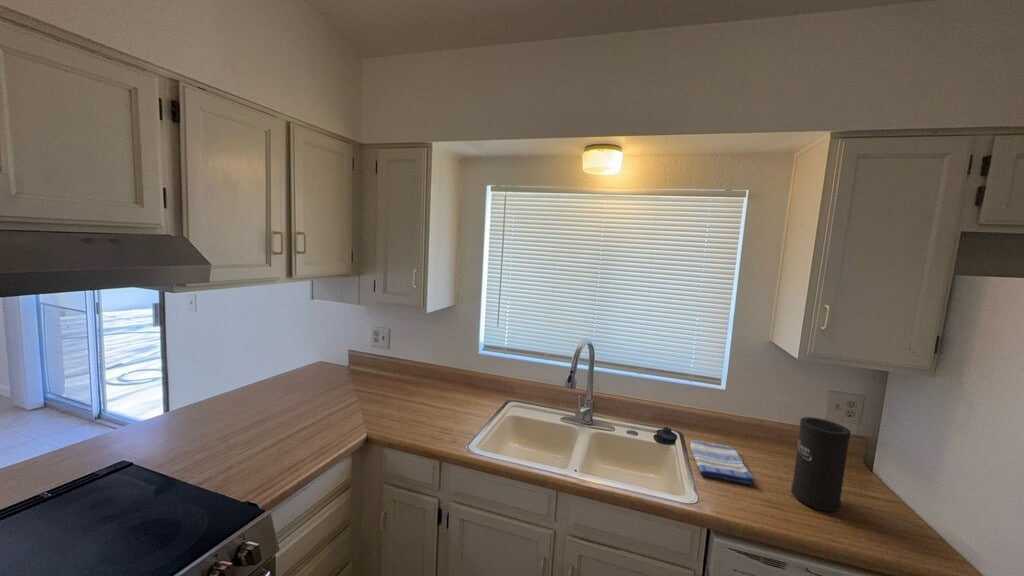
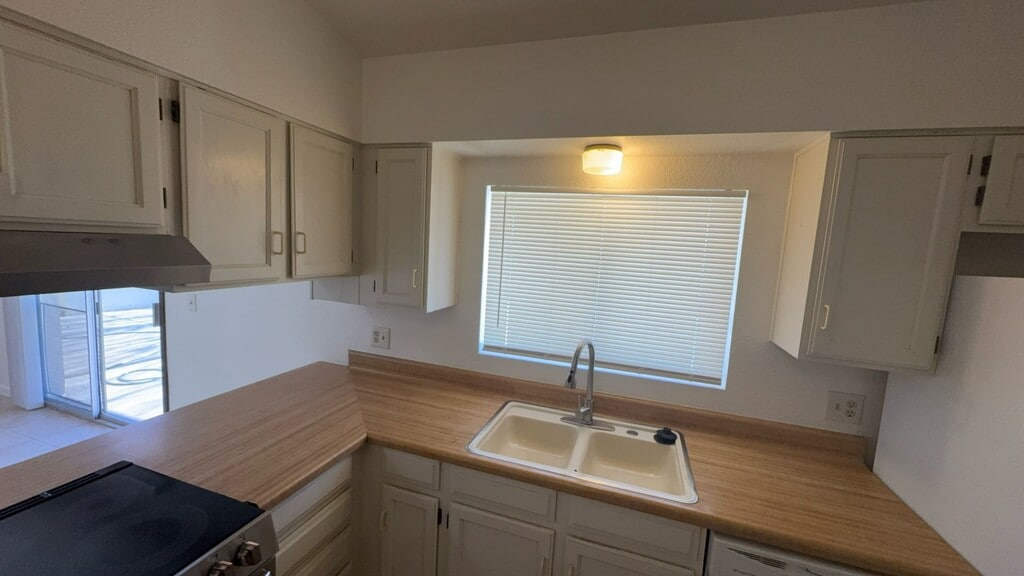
- dish towel [689,440,755,486]
- speaker [790,416,852,512]
